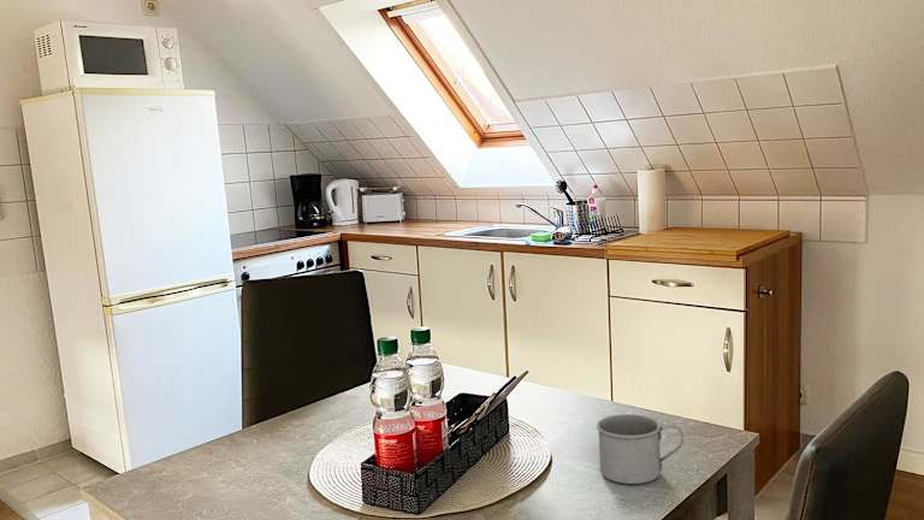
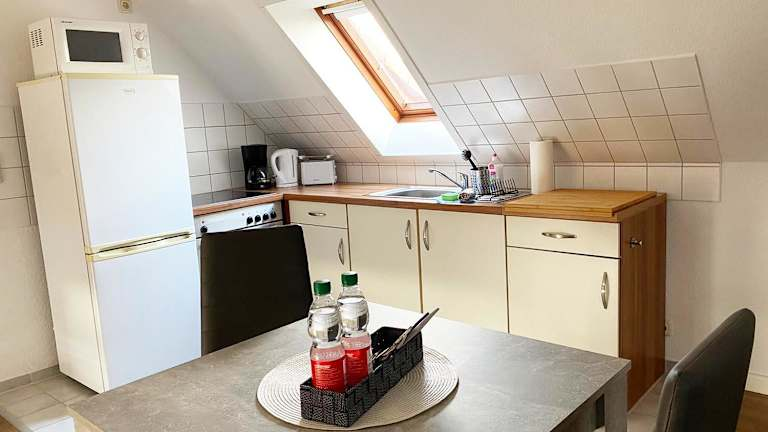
- mug [596,413,685,485]
